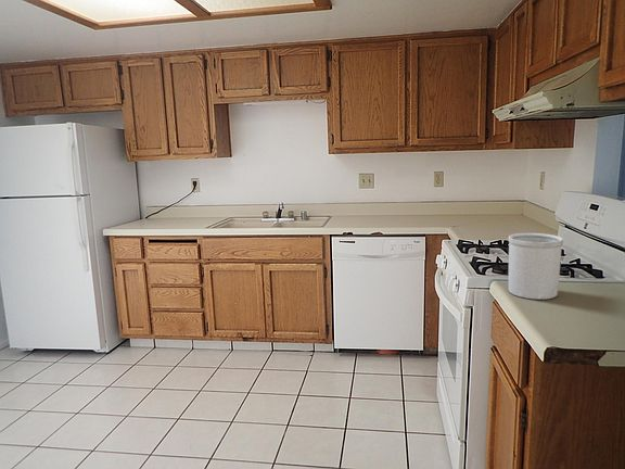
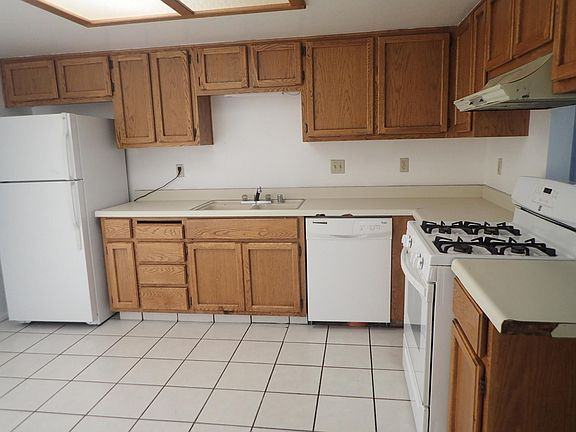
- utensil holder [508,232,564,301]
